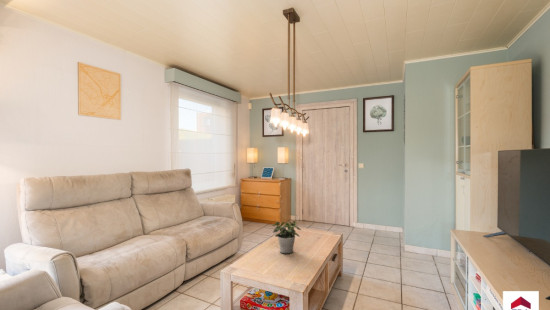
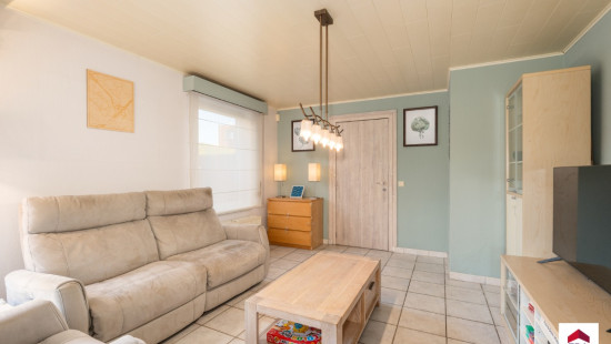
- potted plant [271,220,302,254]
